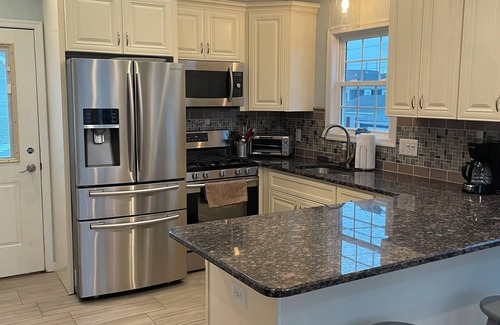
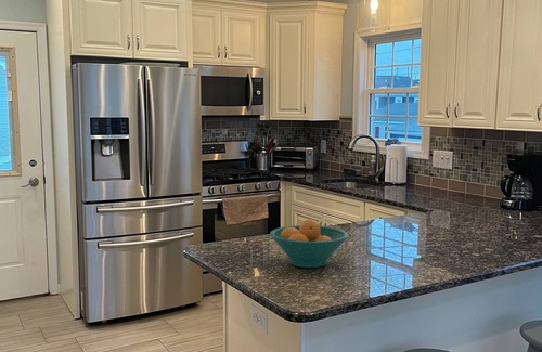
+ fruit bowl [269,218,349,269]
